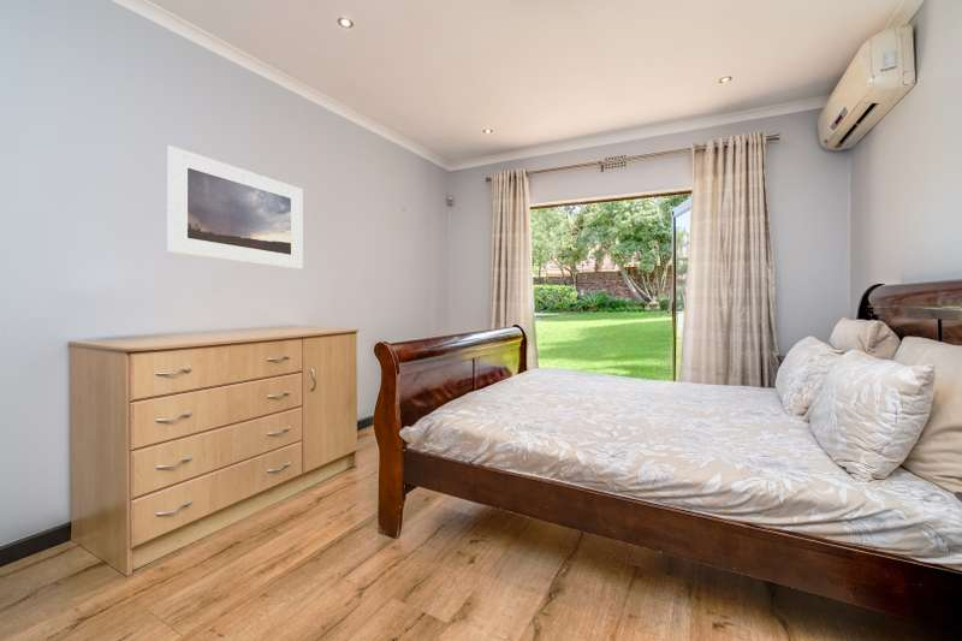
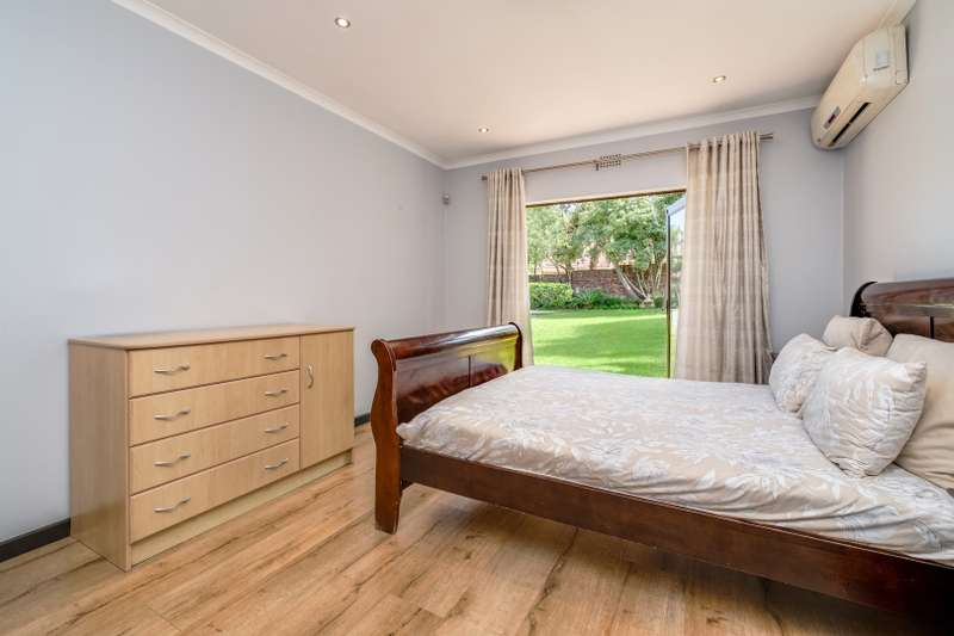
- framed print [167,144,303,271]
